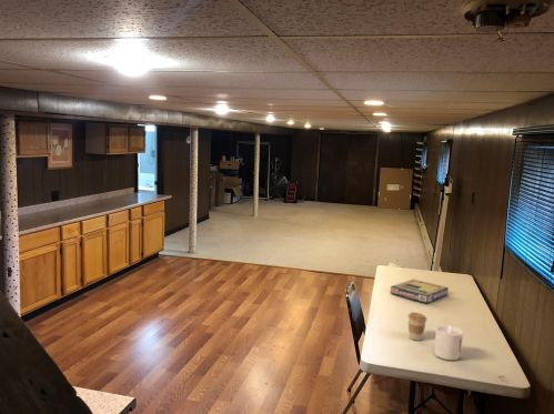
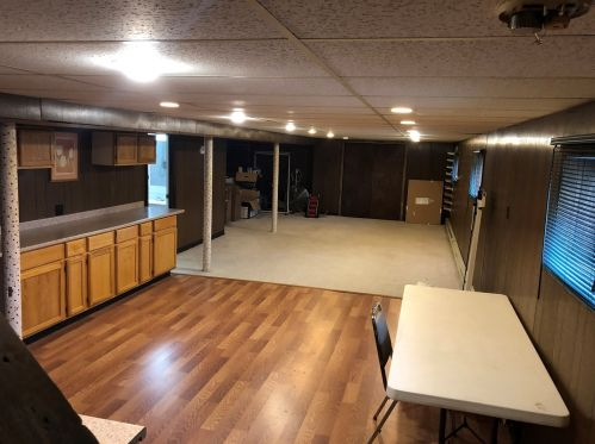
- candle [433,324,464,362]
- video game box [390,279,450,304]
- coffee cup [407,311,427,342]
